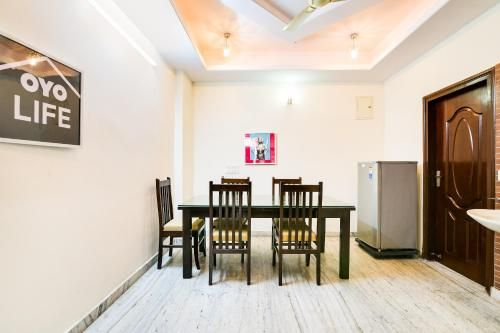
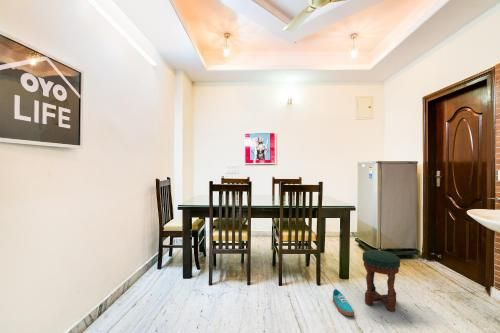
+ sneaker [332,288,355,317]
+ stool [361,249,401,313]
